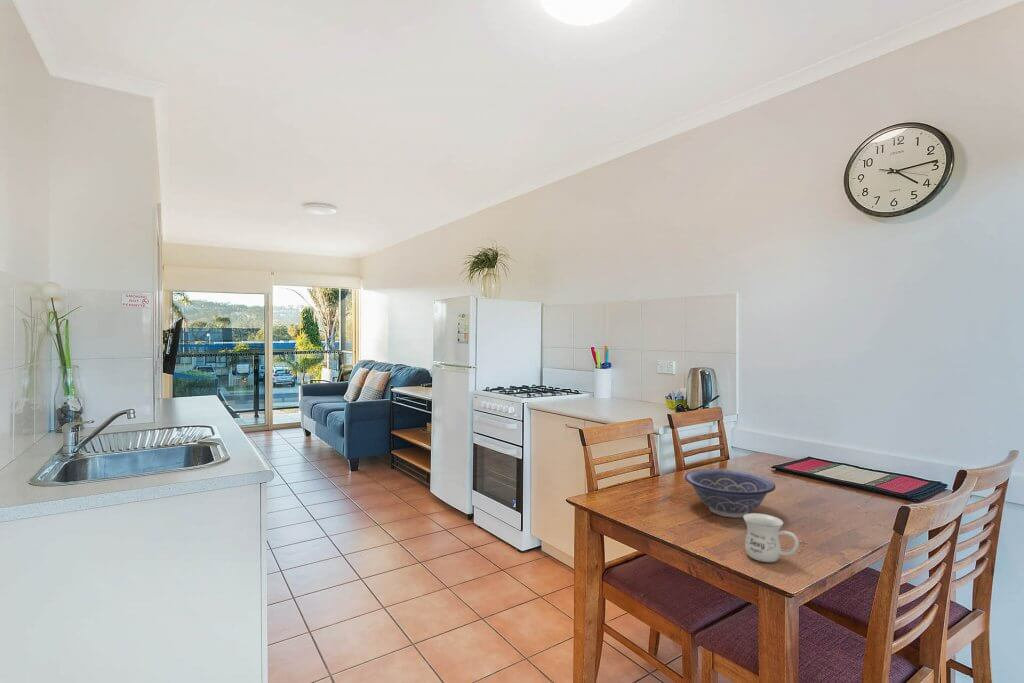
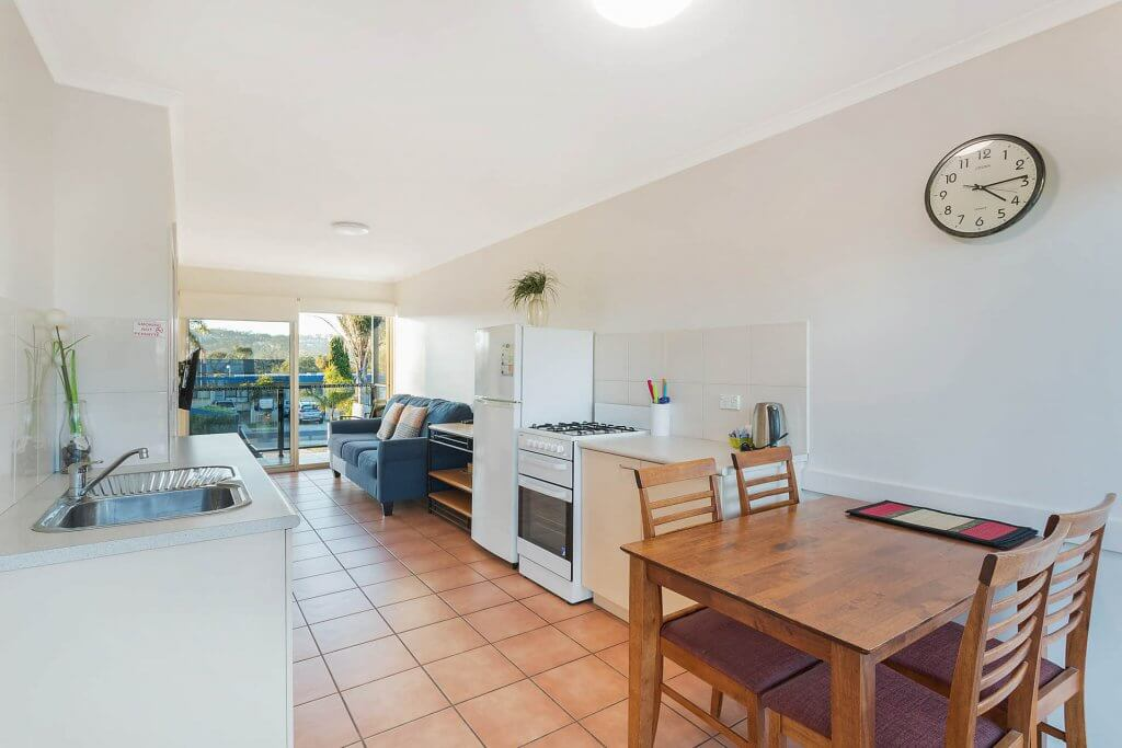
- decorative bowl [684,468,777,519]
- mug [742,512,800,563]
